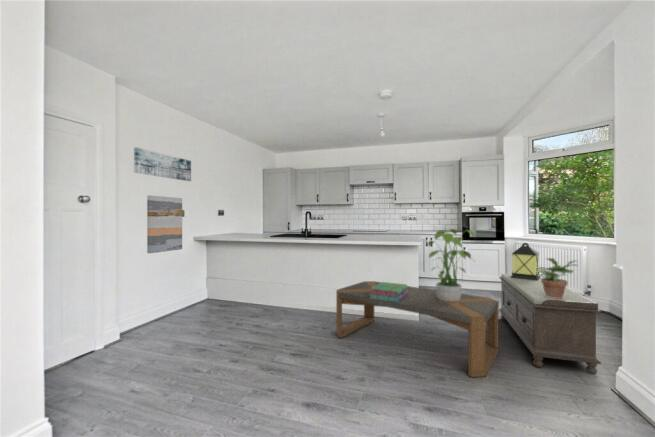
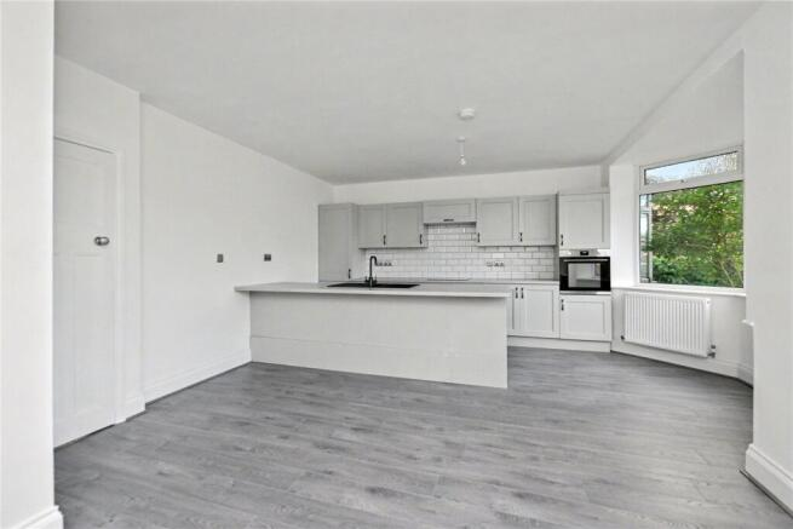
- potted plant [537,257,579,298]
- bench [498,273,602,375]
- wall art [146,195,183,254]
- lamp [510,242,540,281]
- coffee table [335,280,500,378]
- potted plant [427,227,477,301]
- stack of books [369,281,408,302]
- wall art [133,146,192,182]
